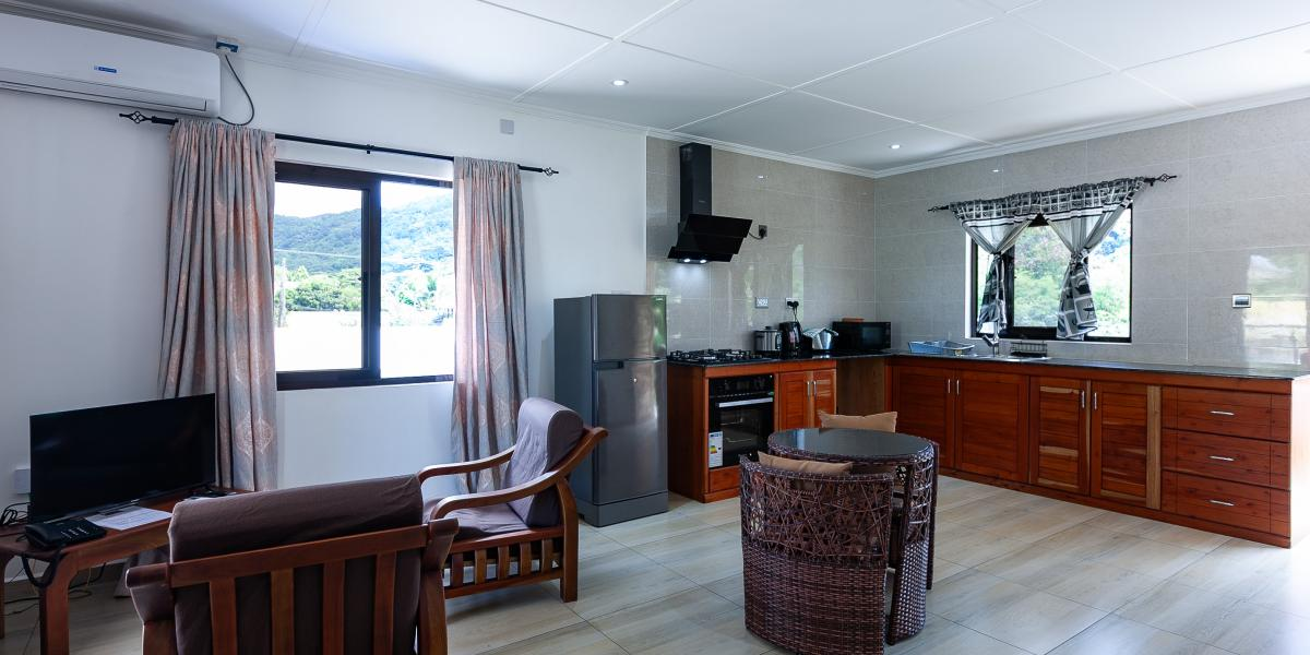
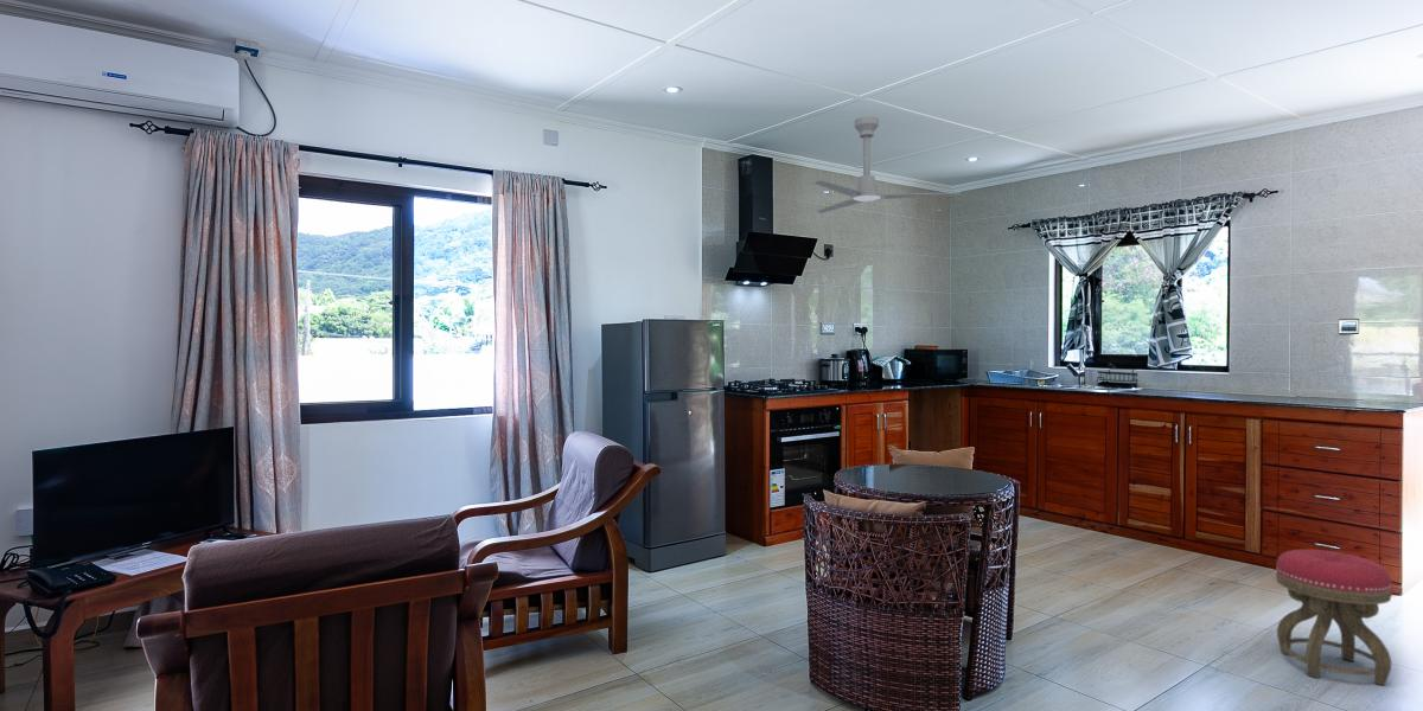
+ ceiling fan [813,115,962,214]
+ stool [1275,549,1393,686]
